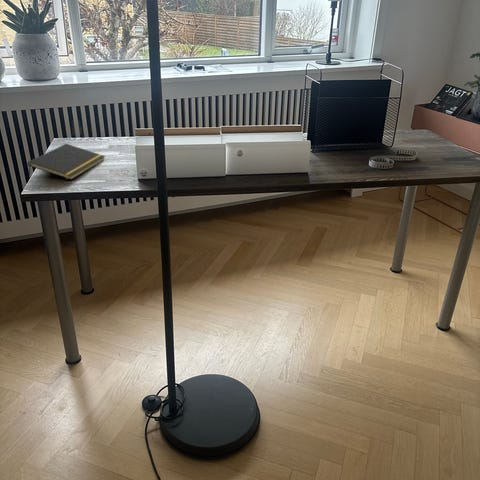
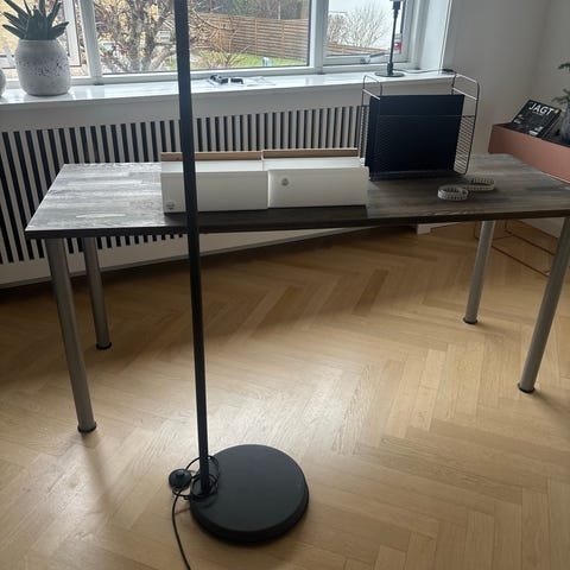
- notepad [27,143,106,181]
